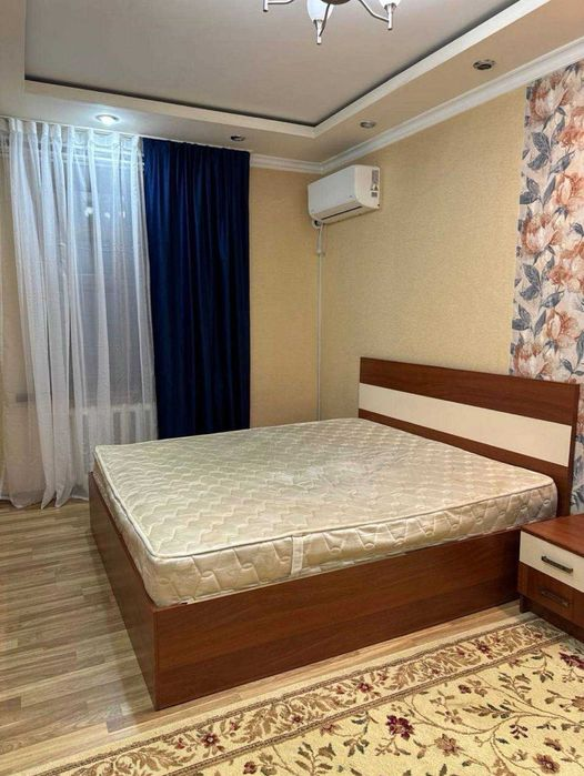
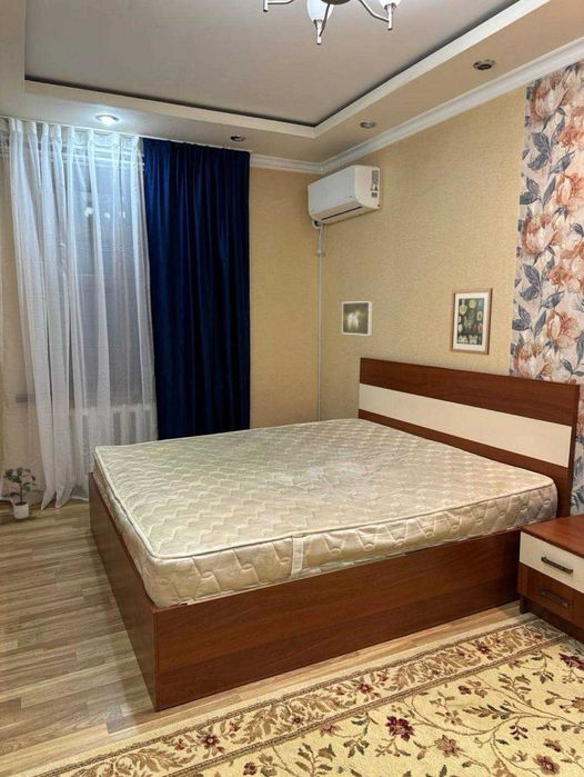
+ wall art [449,287,494,357]
+ potted plant [2,466,43,520]
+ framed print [341,300,374,337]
